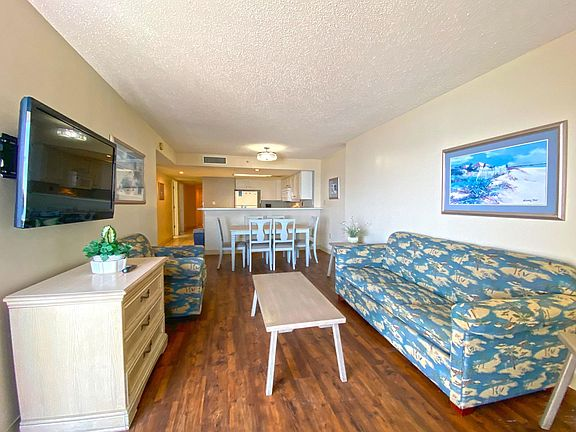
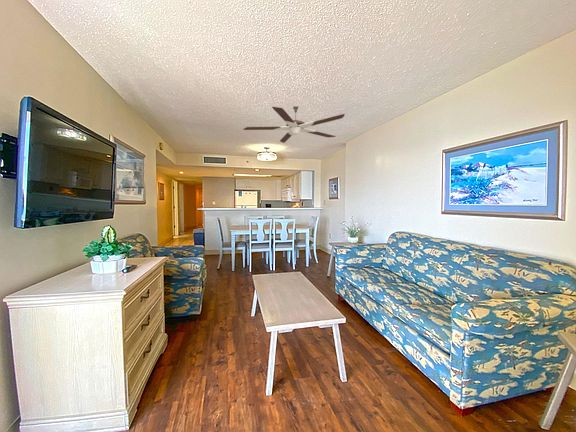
+ ceiling fan [242,105,346,144]
